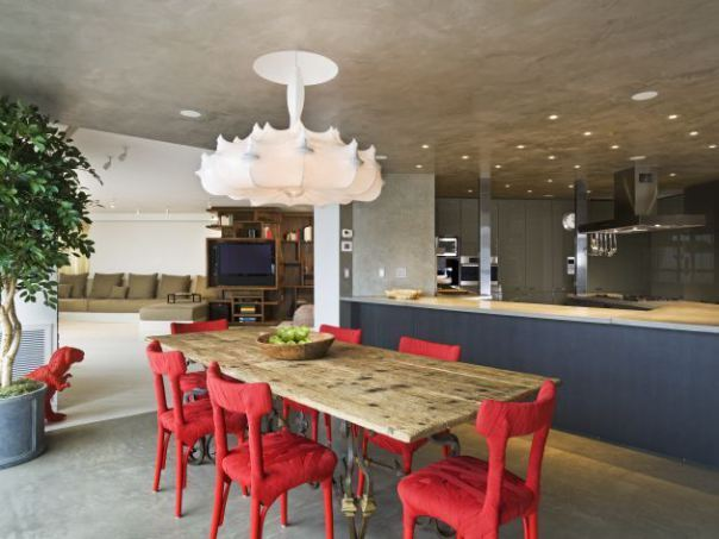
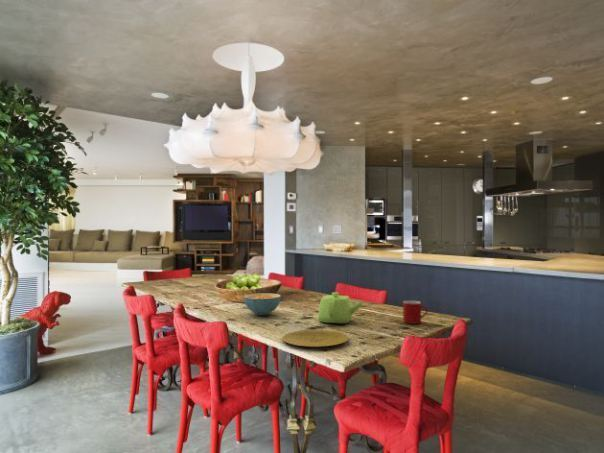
+ teapot [317,291,364,325]
+ cereal bowl [243,292,282,316]
+ plate [281,329,350,348]
+ mug [402,300,429,325]
